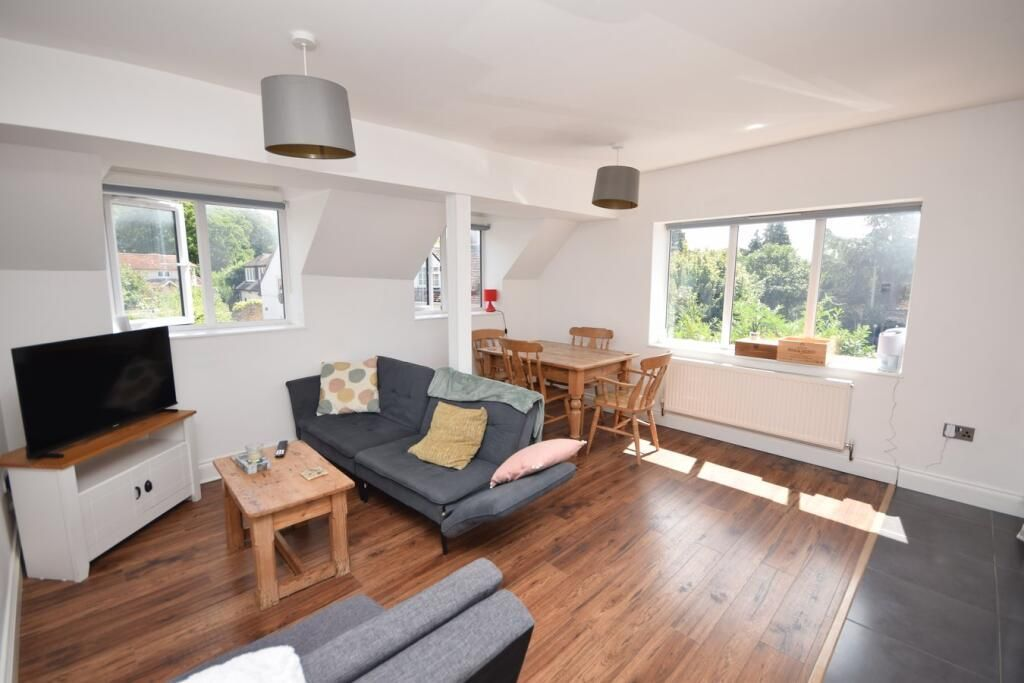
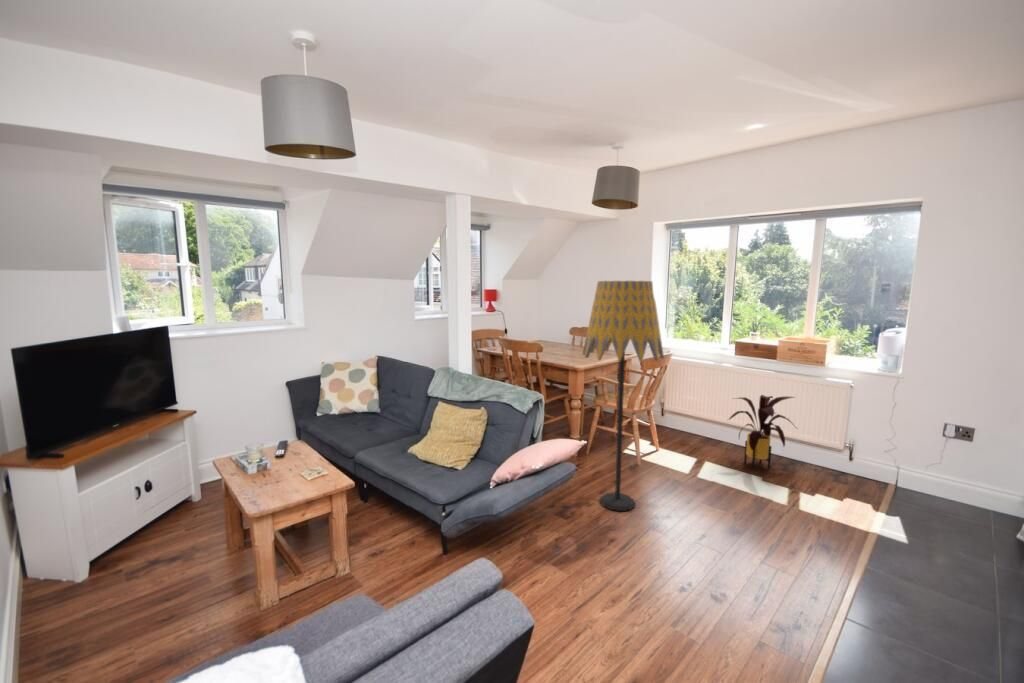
+ floor lamp [581,280,665,512]
+ house plant [727,394,797,470]
